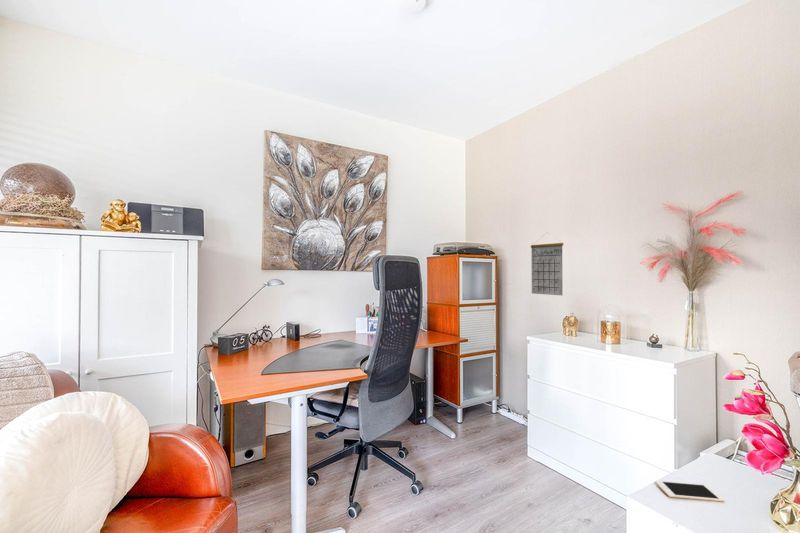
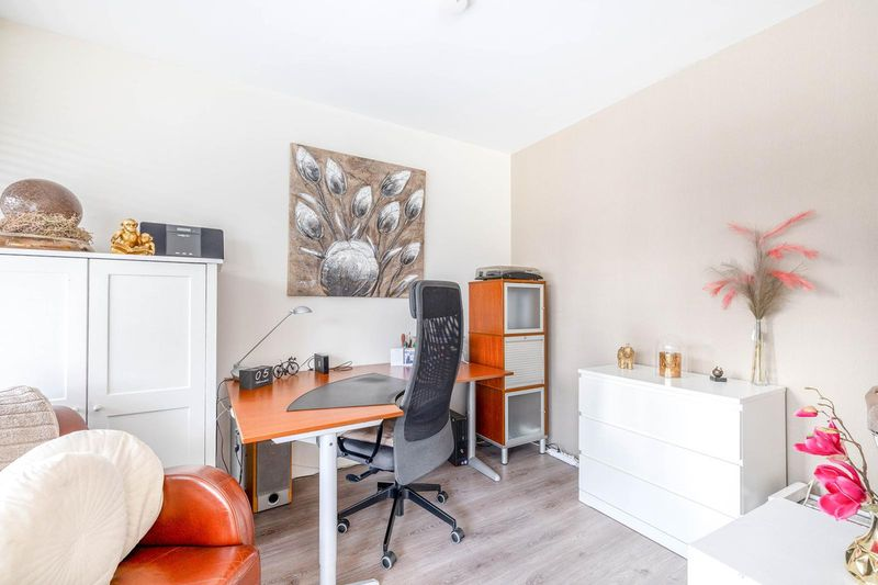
- calendar [530,232,564,296]
- cell phone [654,480,726,503]
